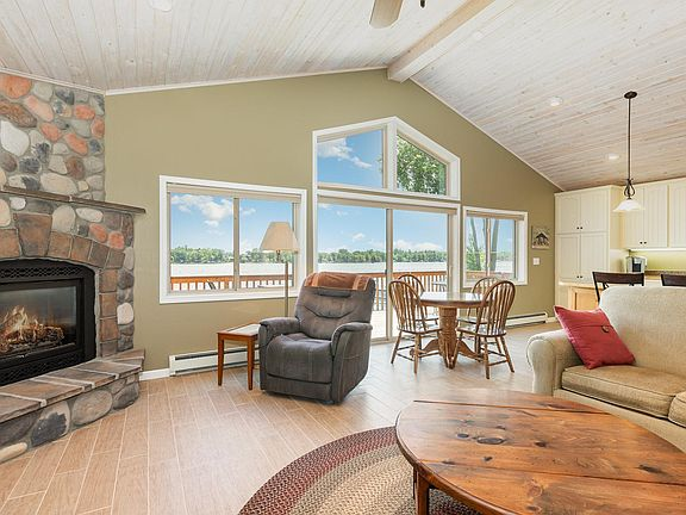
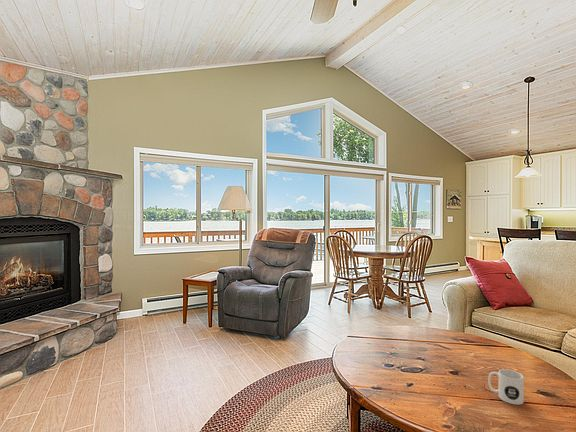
+ mug [487,368,525,406]
